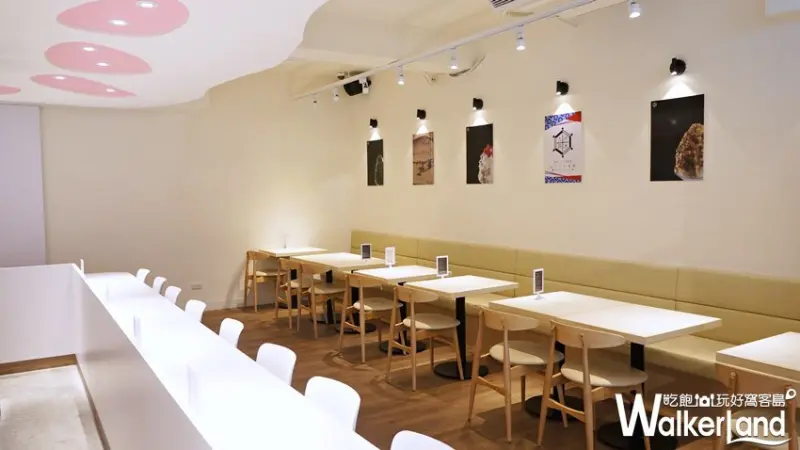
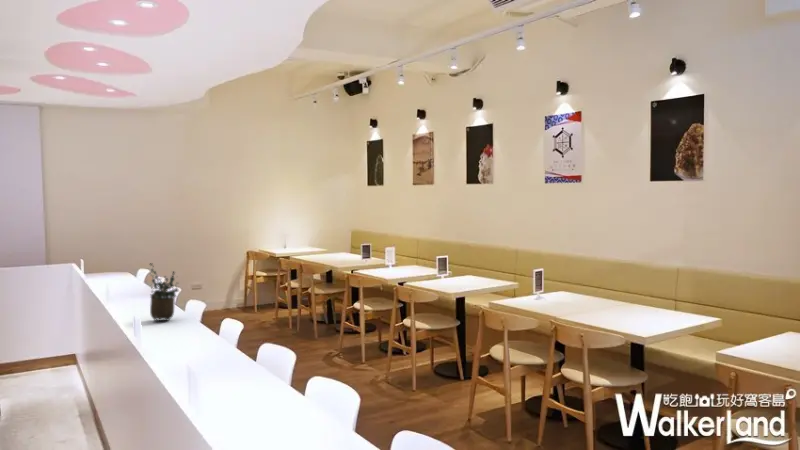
+ potted plant [148,262,179,322]
